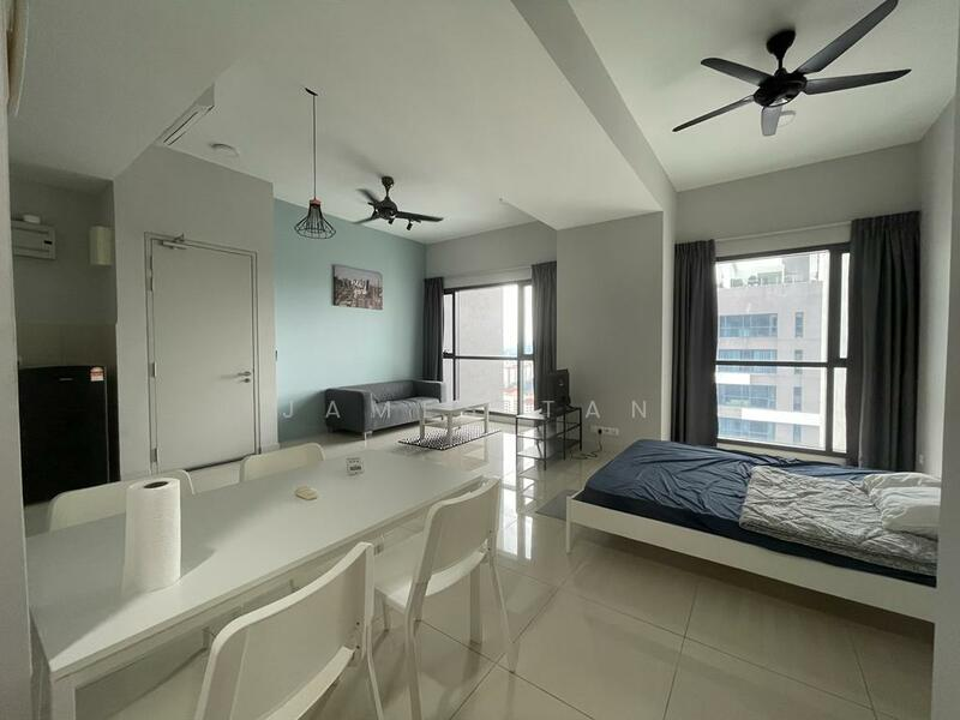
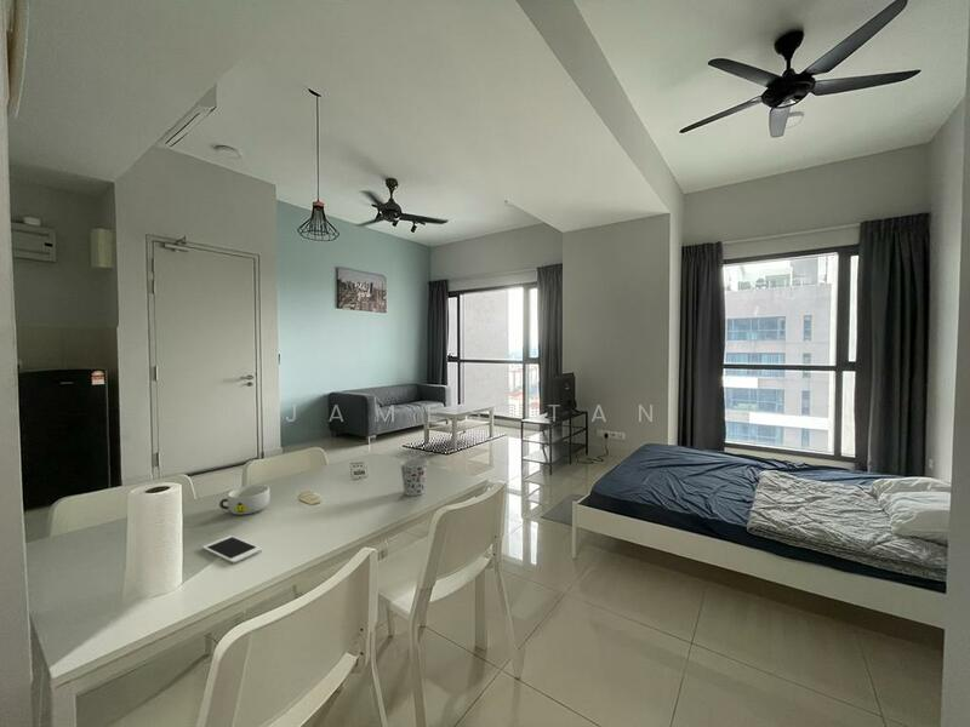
+ cup [399,458,429,497]
+ cell phone [201,534,263,565]
+ bowl [218,483,270,516]
